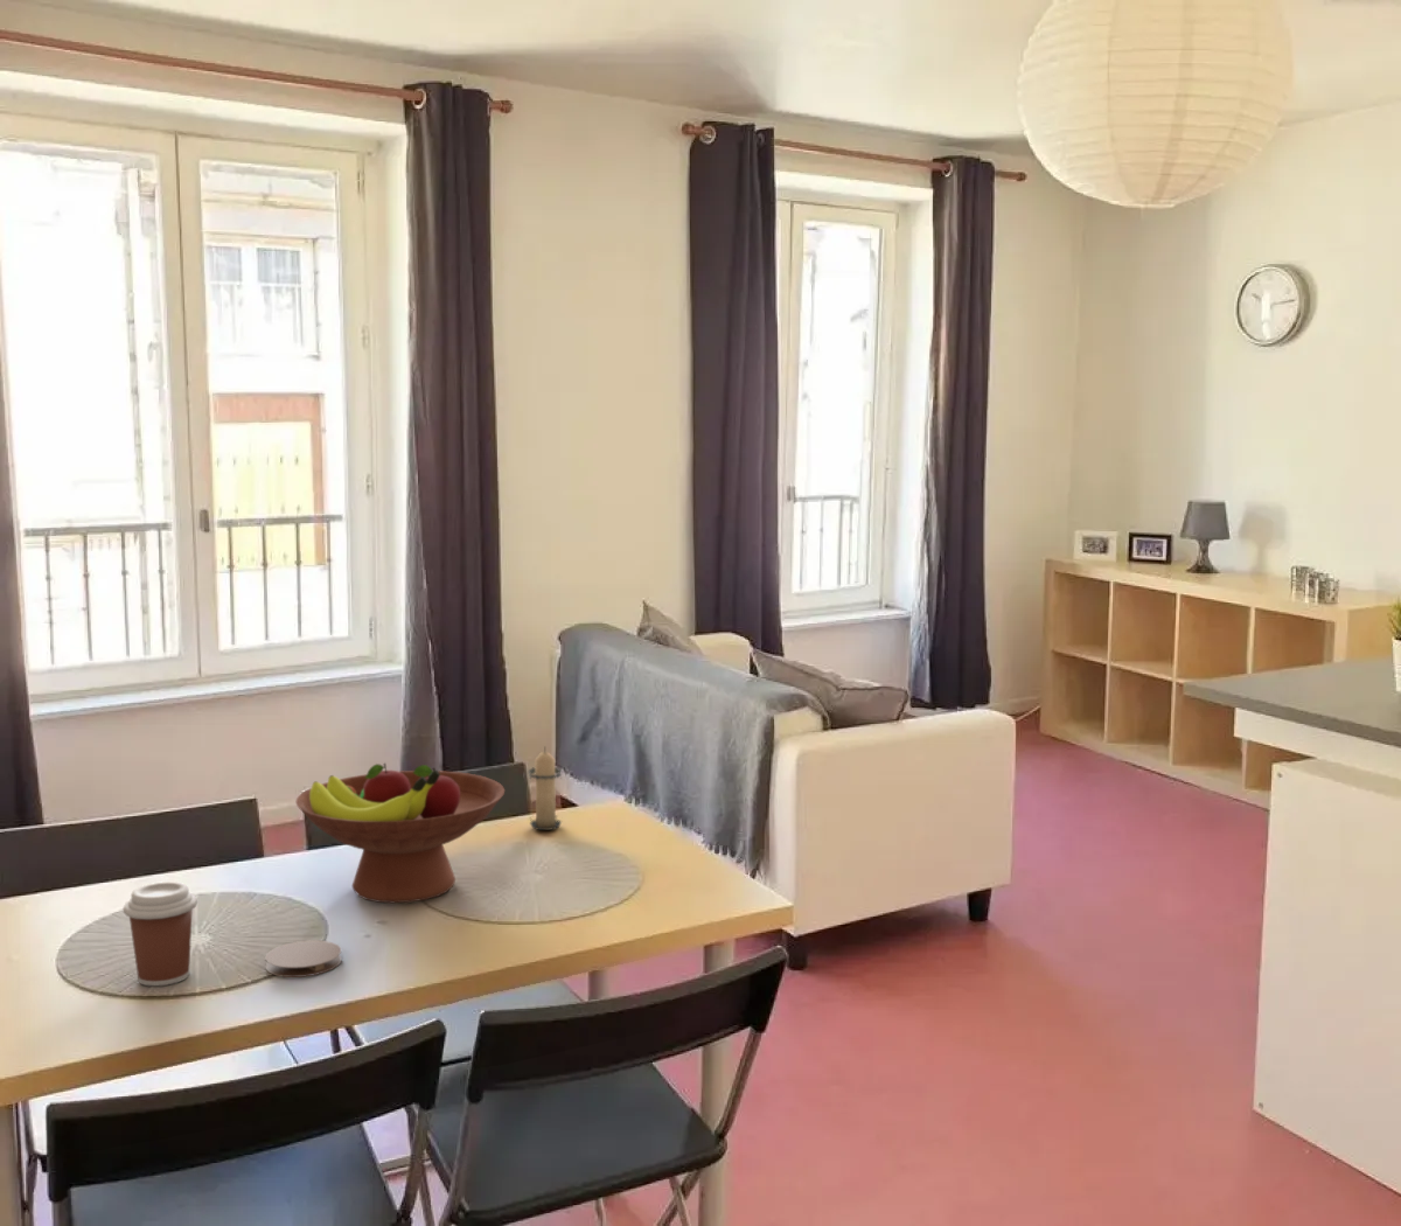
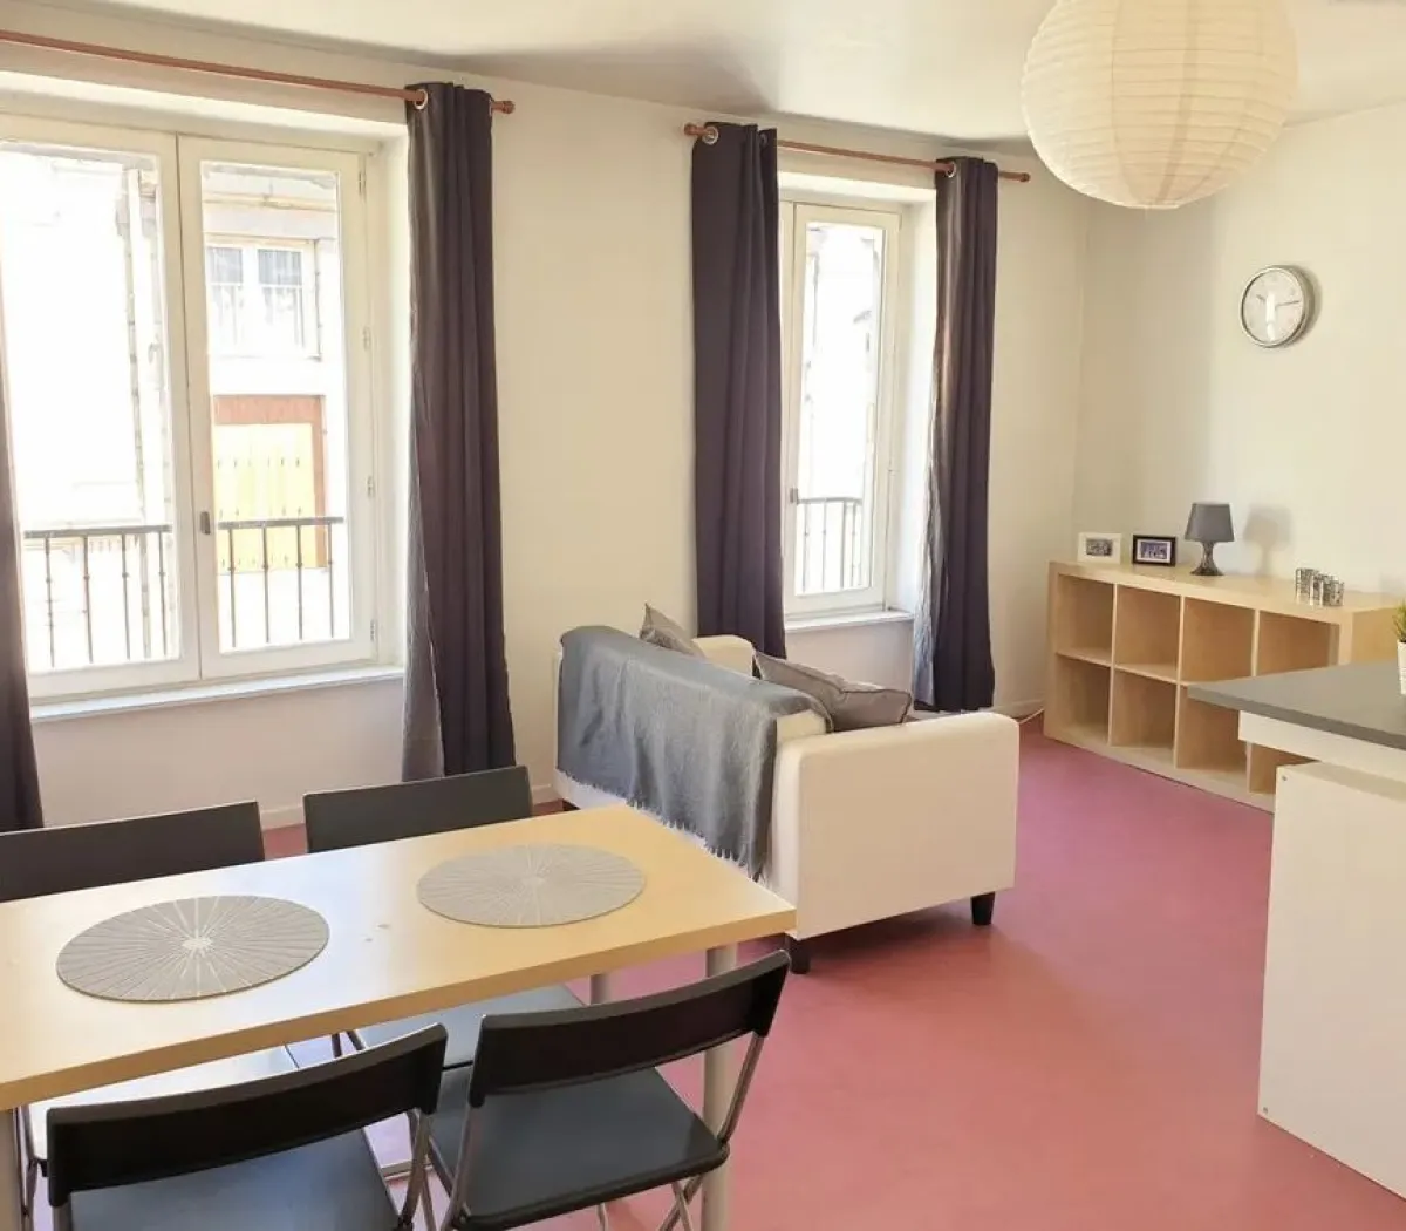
- coaster [263,939,343,978]
- fruit bowl [294,761,505,904]
- candle [527,745,562,832]
- coffee cup [123,880,199,988]
